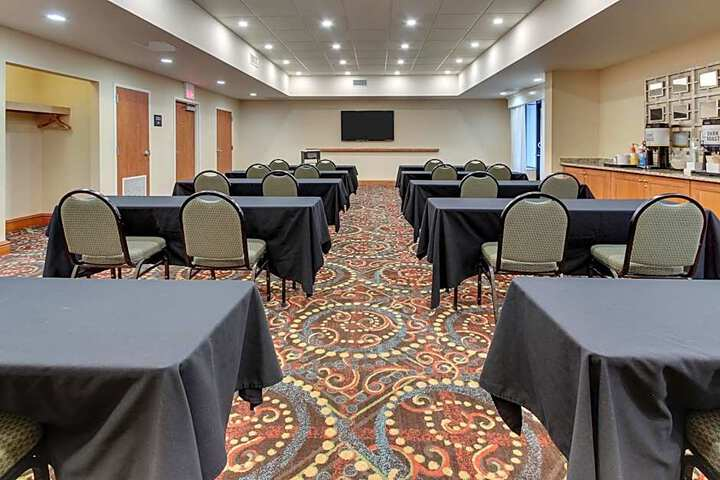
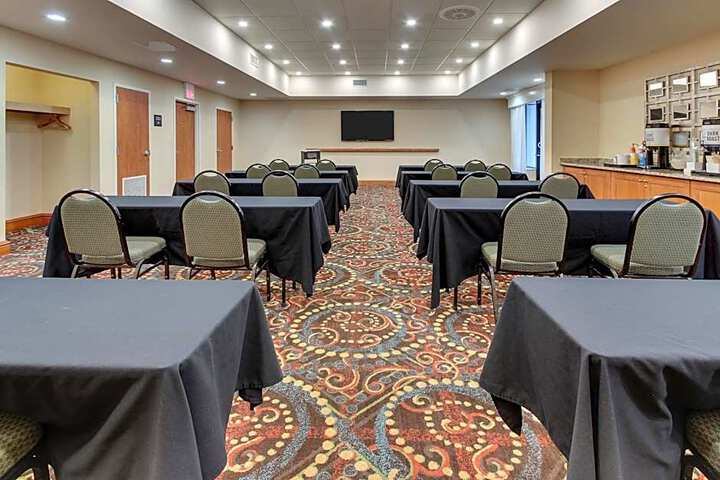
+ ceiling vent [438,4,481,22]
